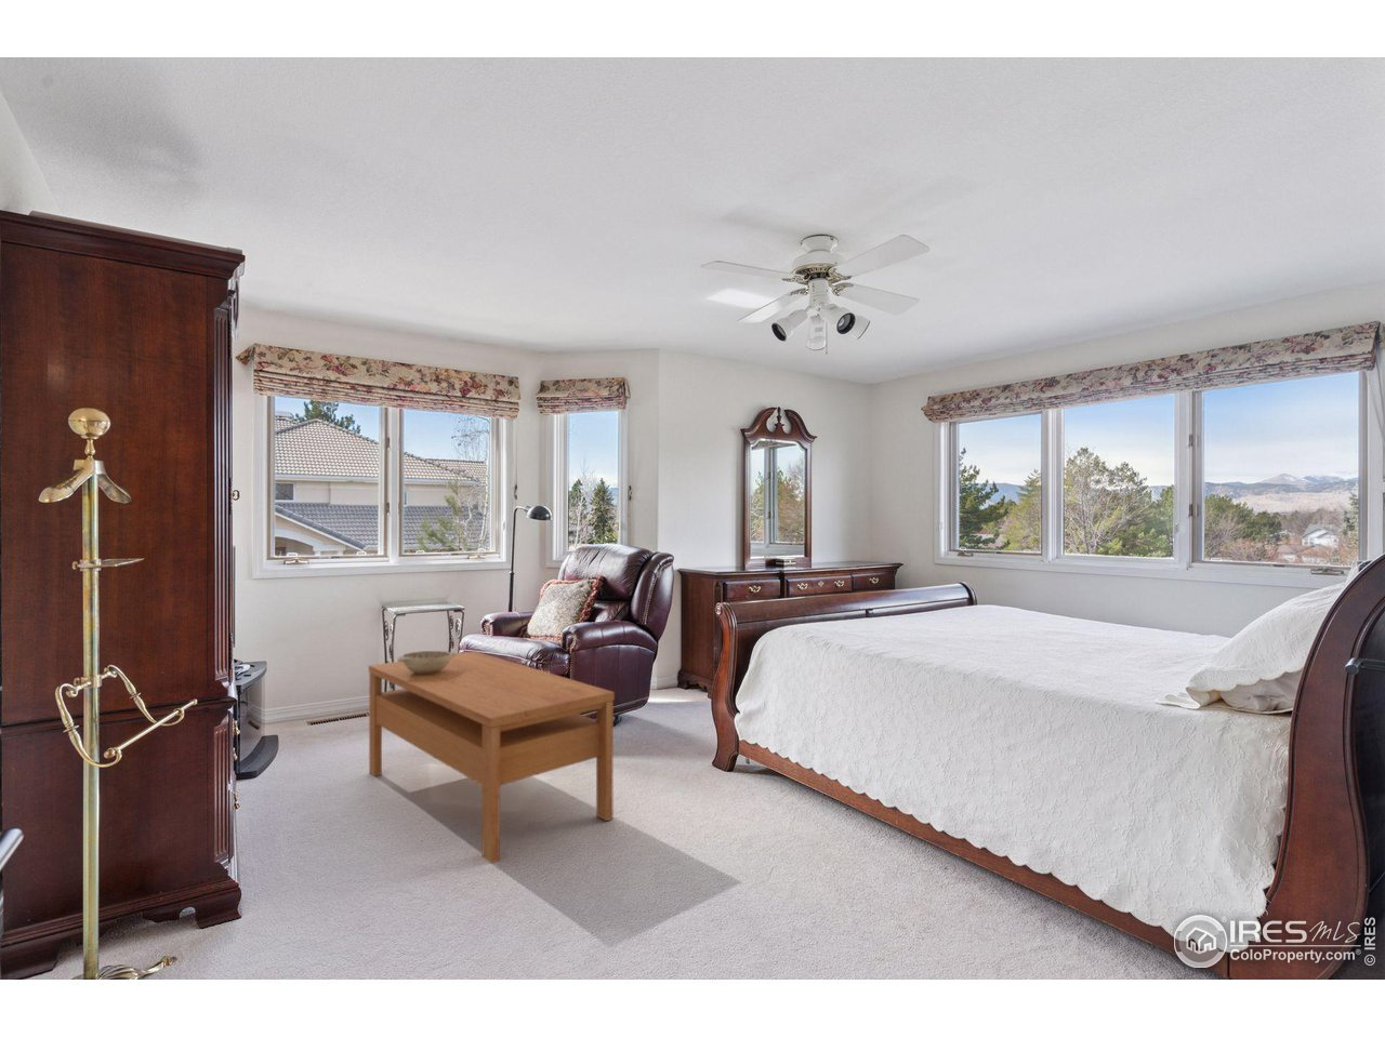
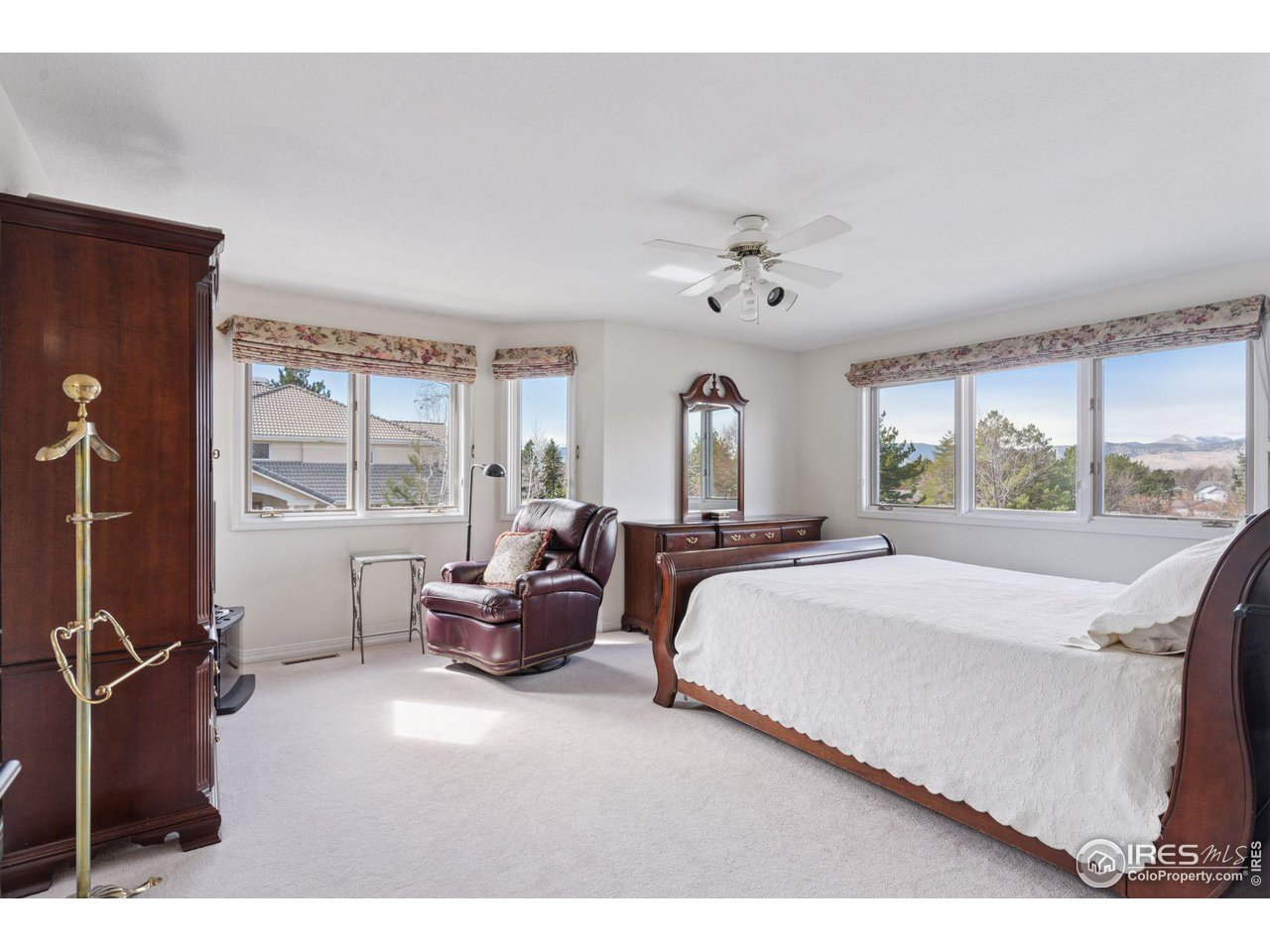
- coffee table [368,650,616,864]
- decorative bowl [396,650,458,675]
